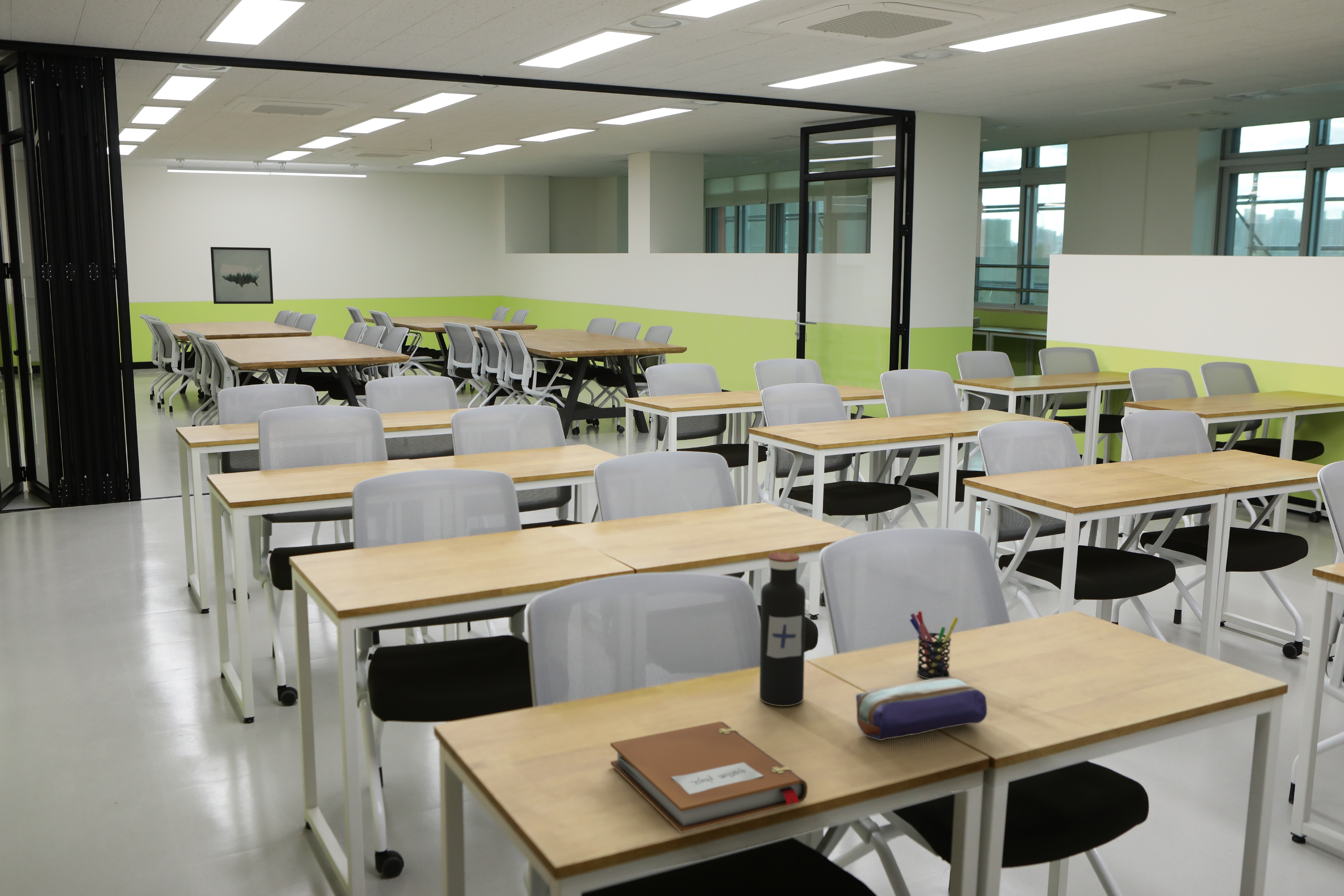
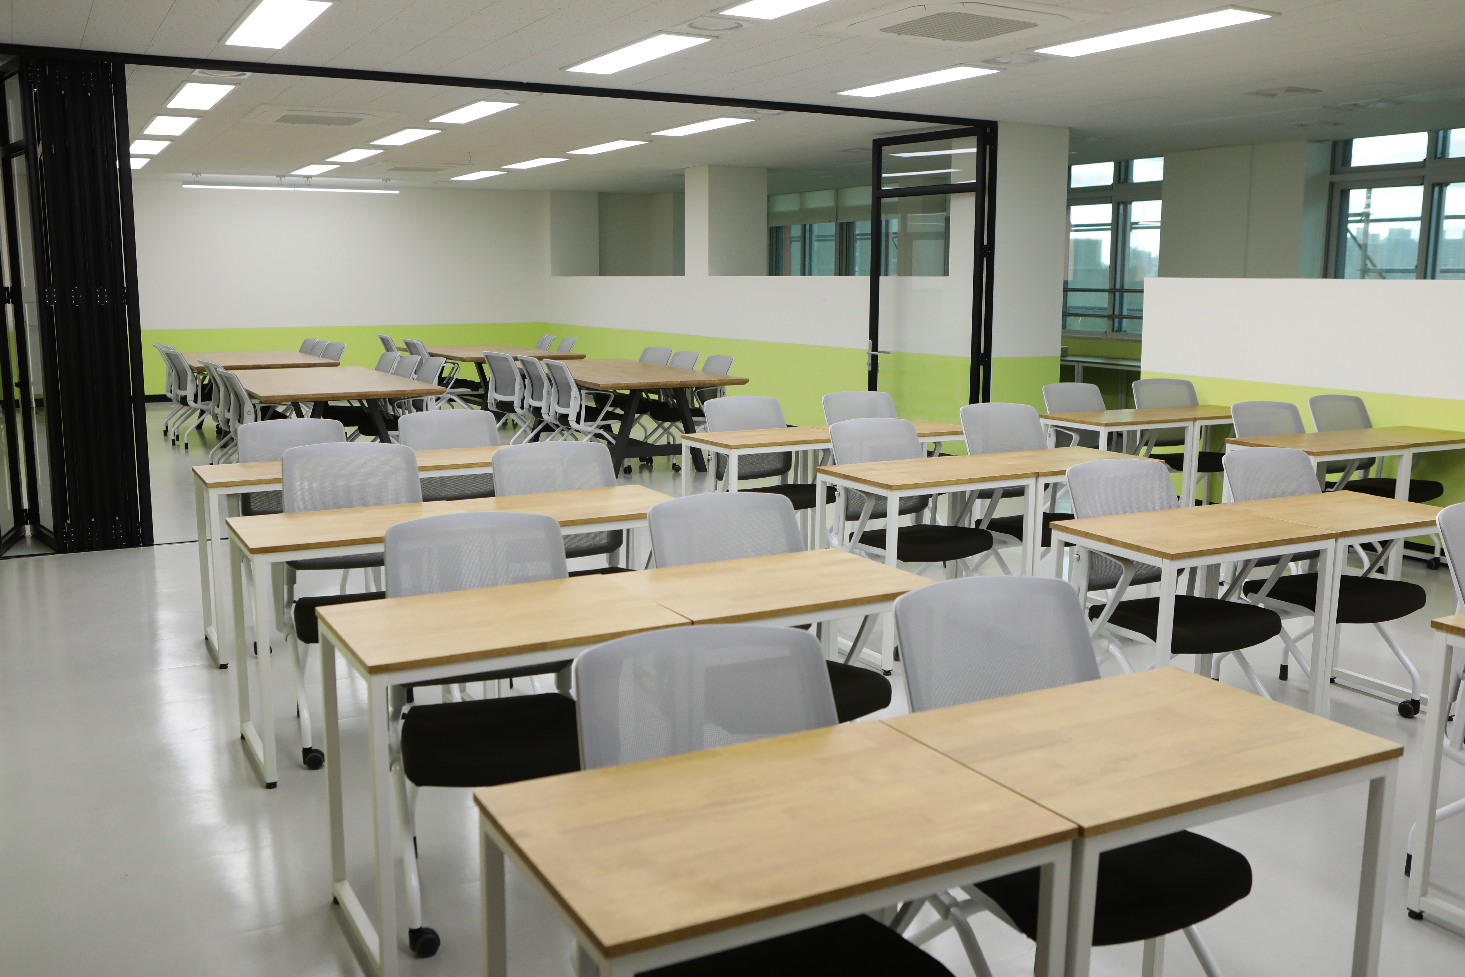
- pencil case [856,677,987,741]
- water bottle [759,552,806,707]
- notebook [610,721,808,833]
- wall art [210,247,274,304]
- pen holder [909,611,959,679]
